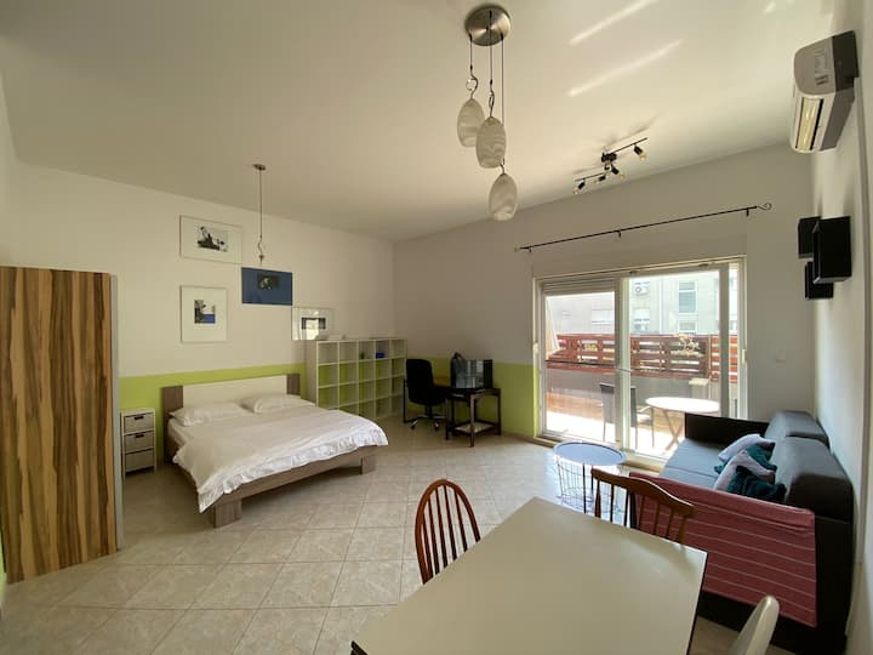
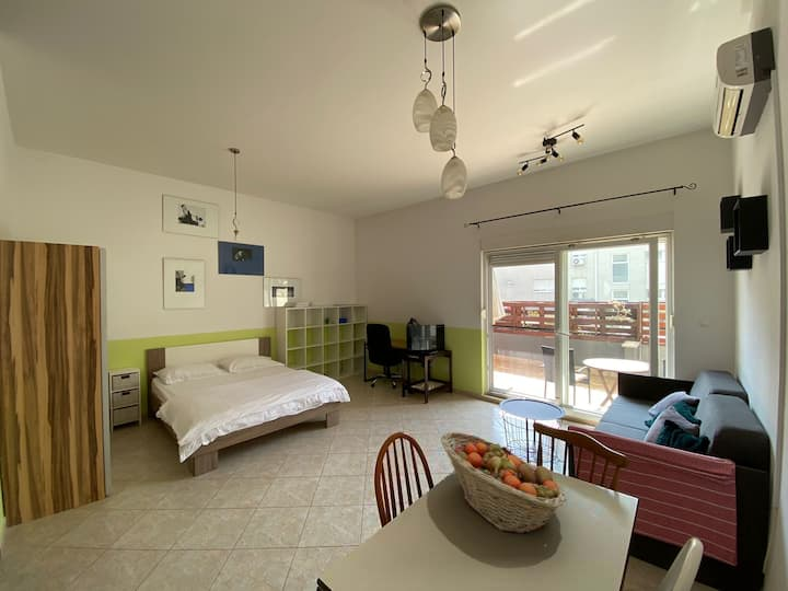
+ fruit basket [440,431,568,534]
